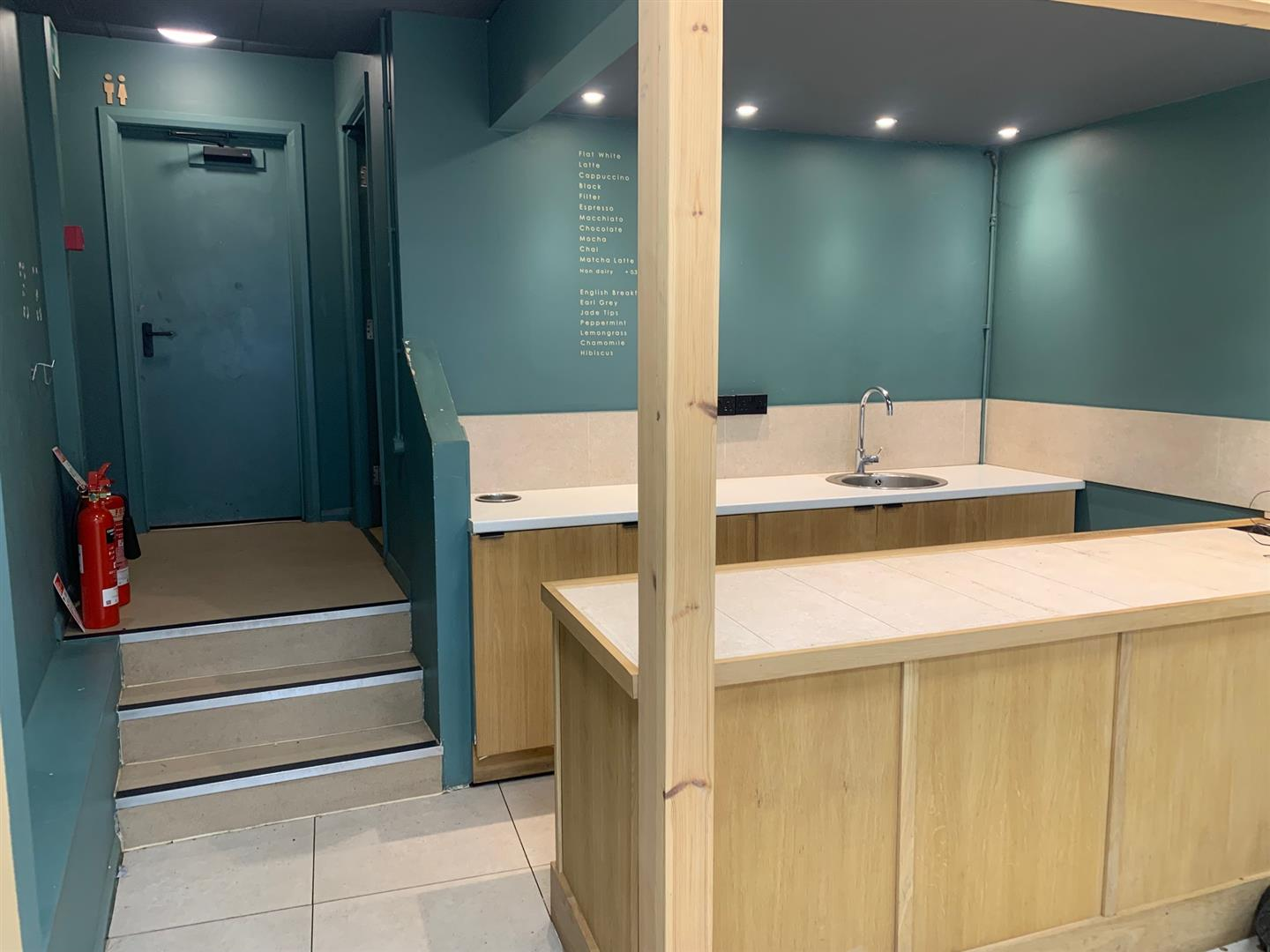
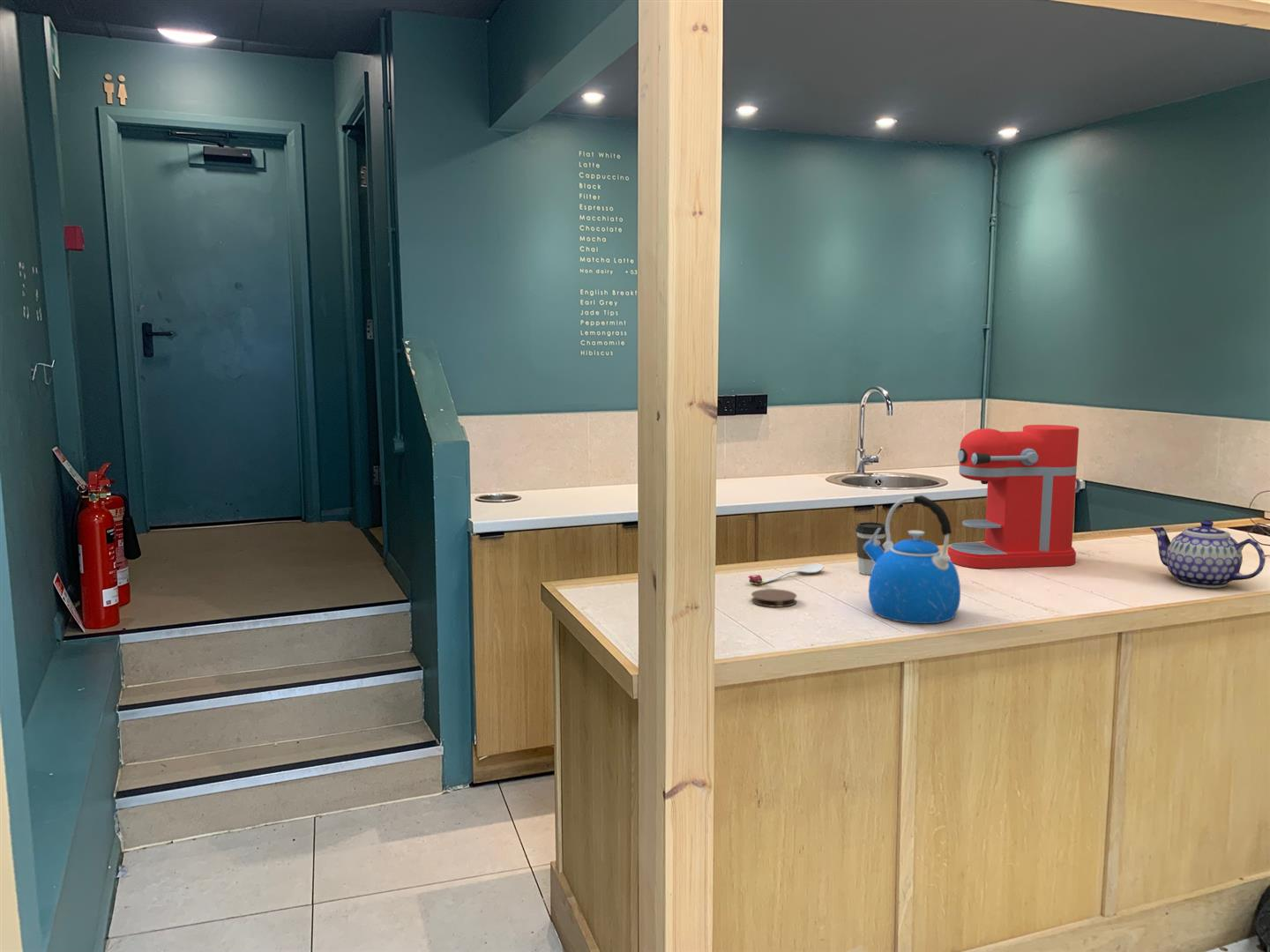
+ coffee cup [855,522,887,576]
+ kettle [863,495,961,624]
+ coaster [751,588,797,608]
+ coffee maker [947,424,1081,569]
+ spoon [747,562,825,585]
+ teapot [1149,519,1266,589]
